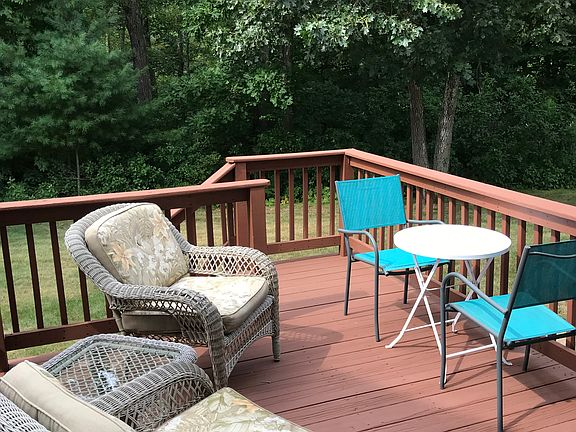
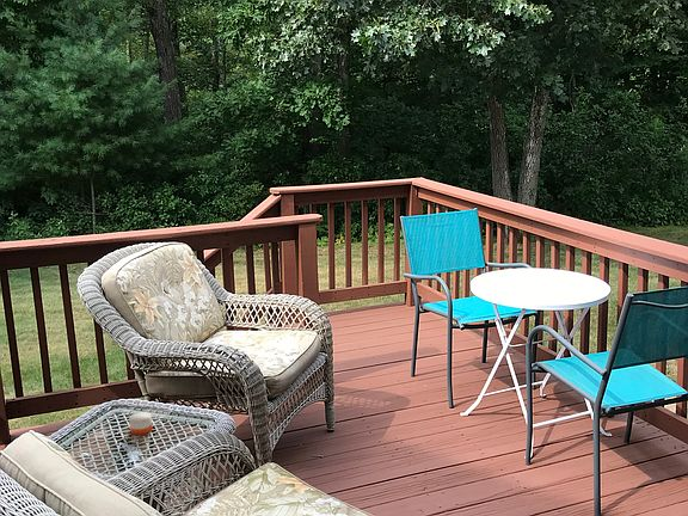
+ candle [128,411,154,436]
